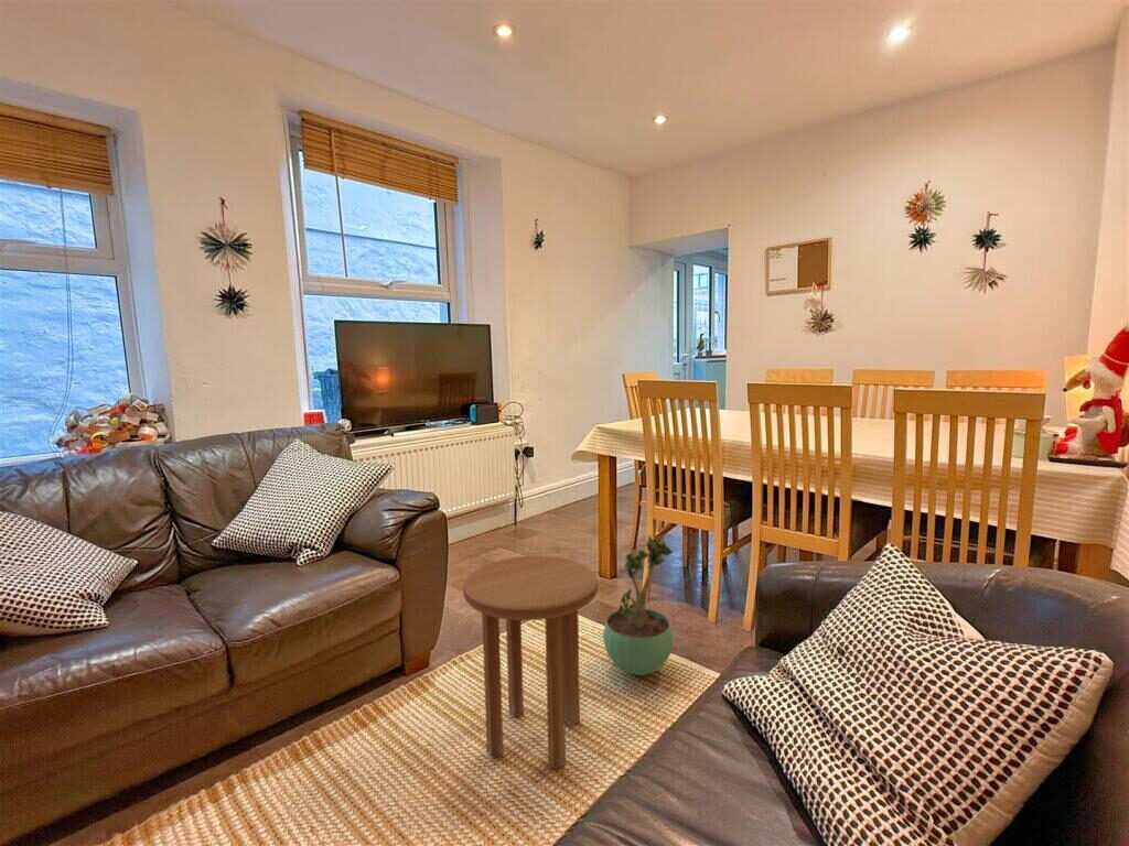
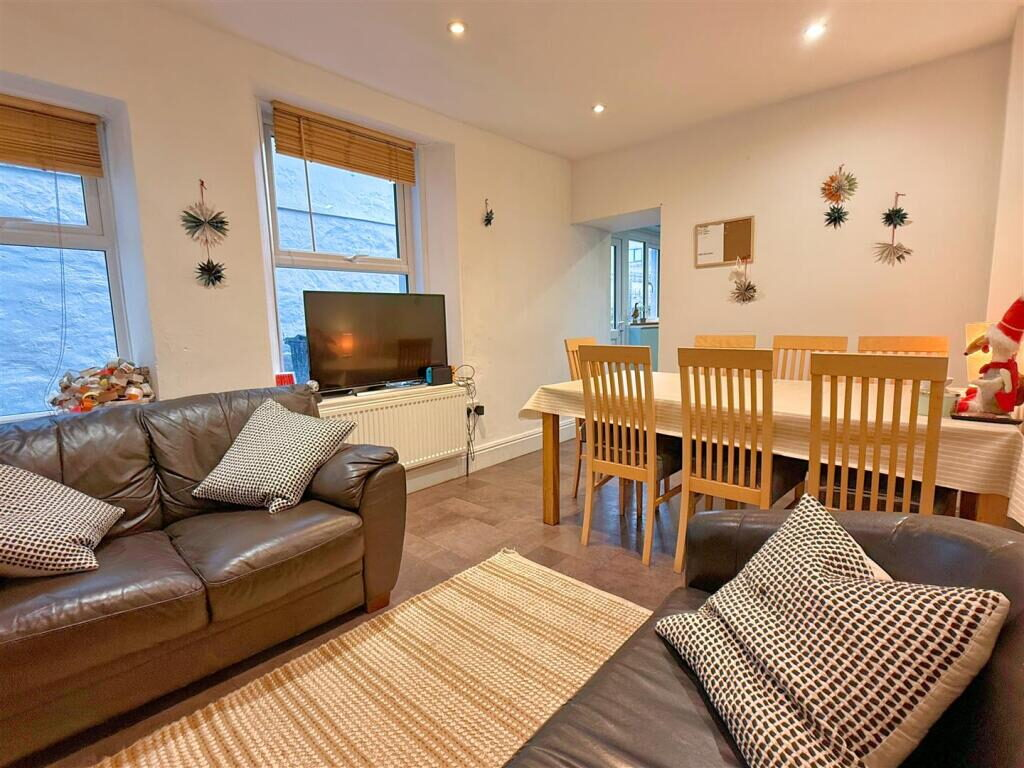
- potted plant [602,535,674,676]
- side table [462,554,600,770]
